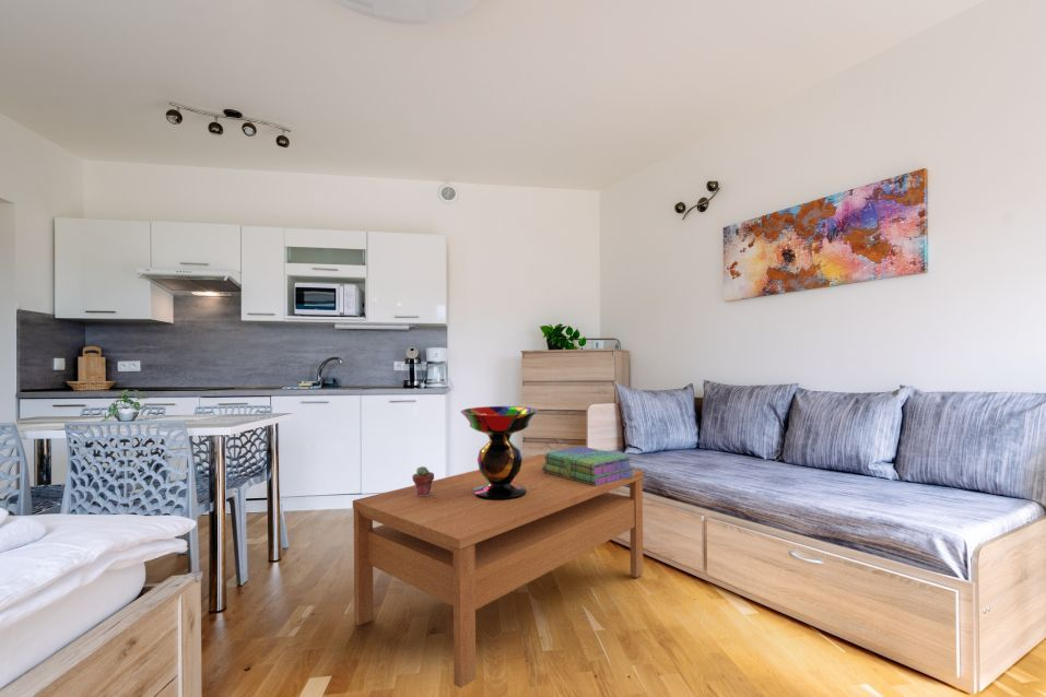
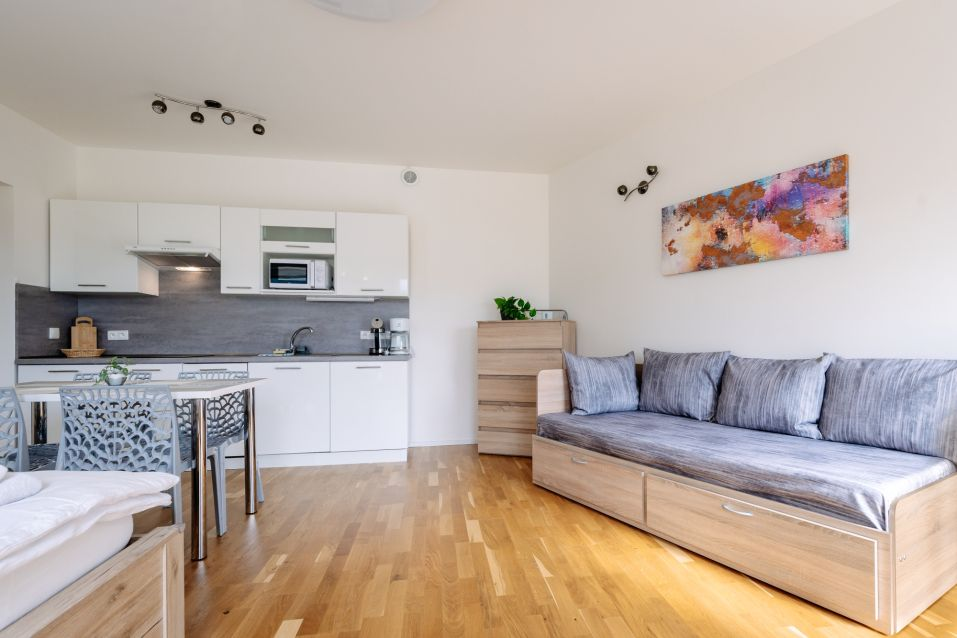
- decorative bowl [459,405,539,500]
- stack of books [542,446,635,486]
- potted succulent [411,465,435,496]
- coffee table [352,453,644,689]
